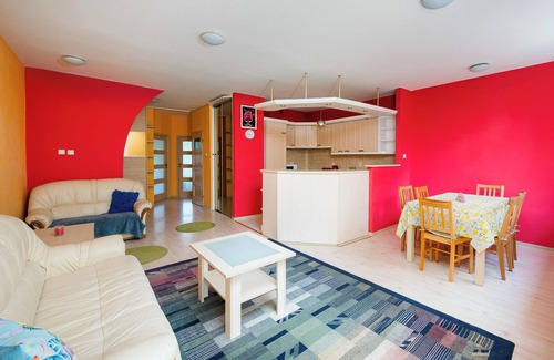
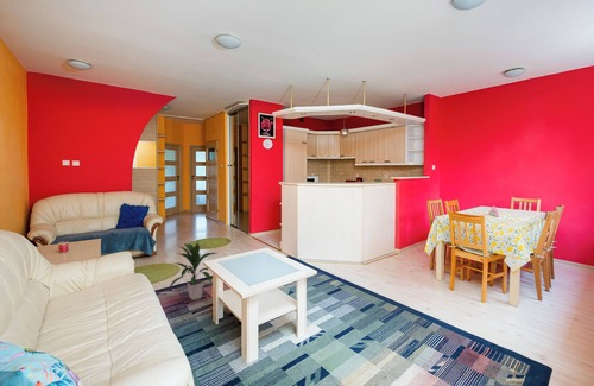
+ indoor plant [166,241,219,302]
